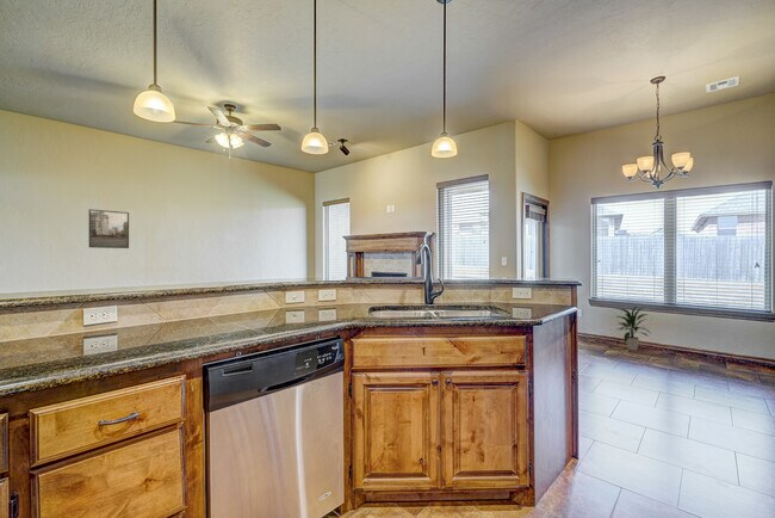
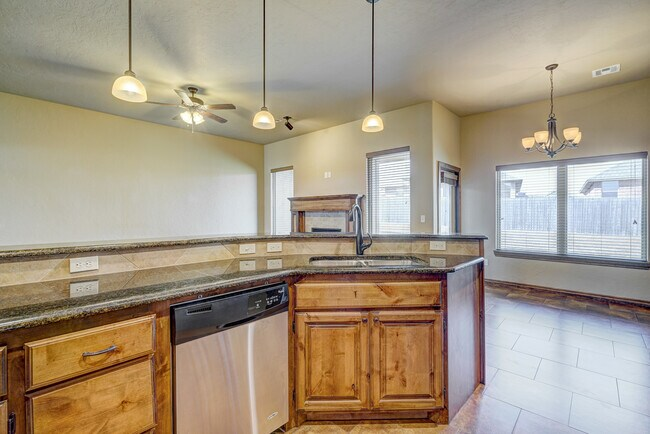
- indoor plant [613,304,651,352]
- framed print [88,209,130,249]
